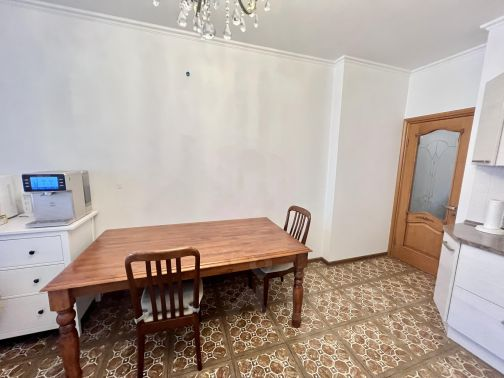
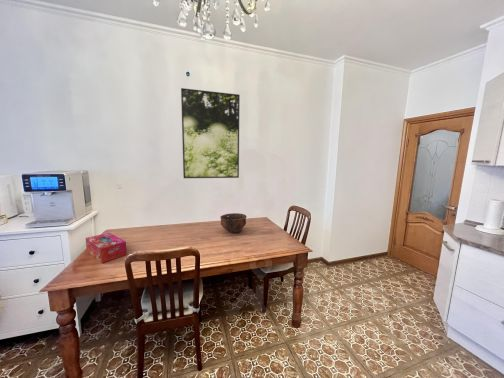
+ tissue box [85,232,128,264]
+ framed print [180,87,241,179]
+ bowl [219,212,248,234]
